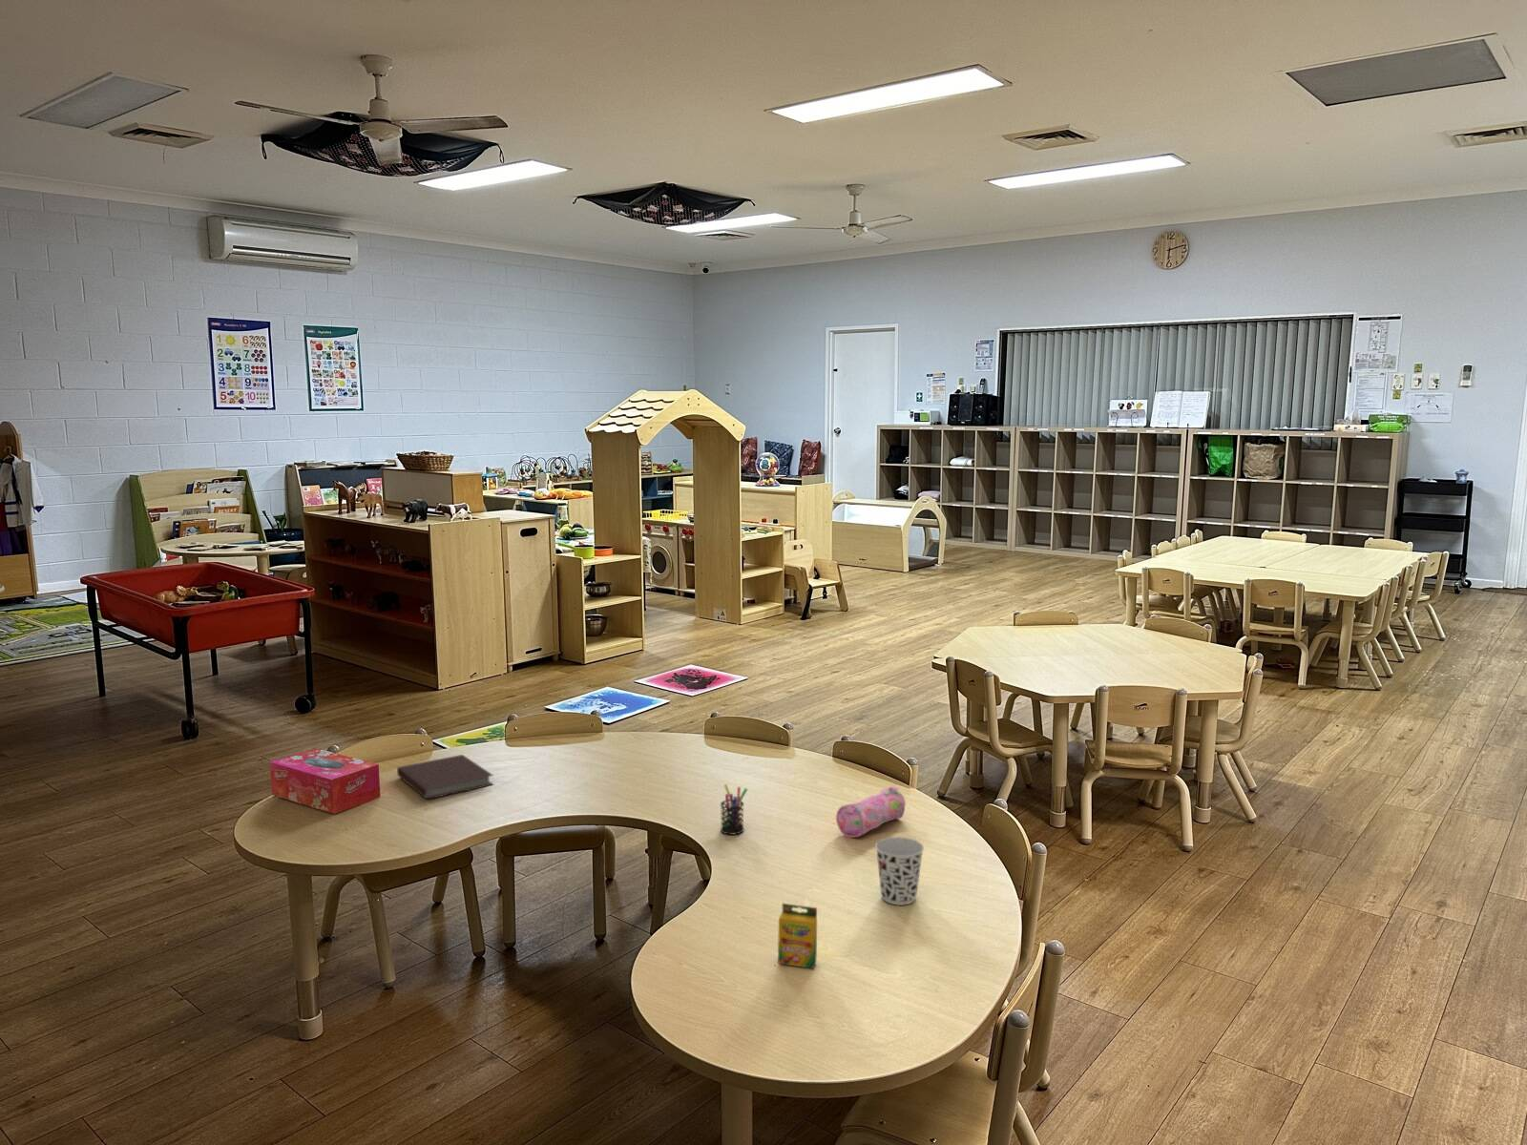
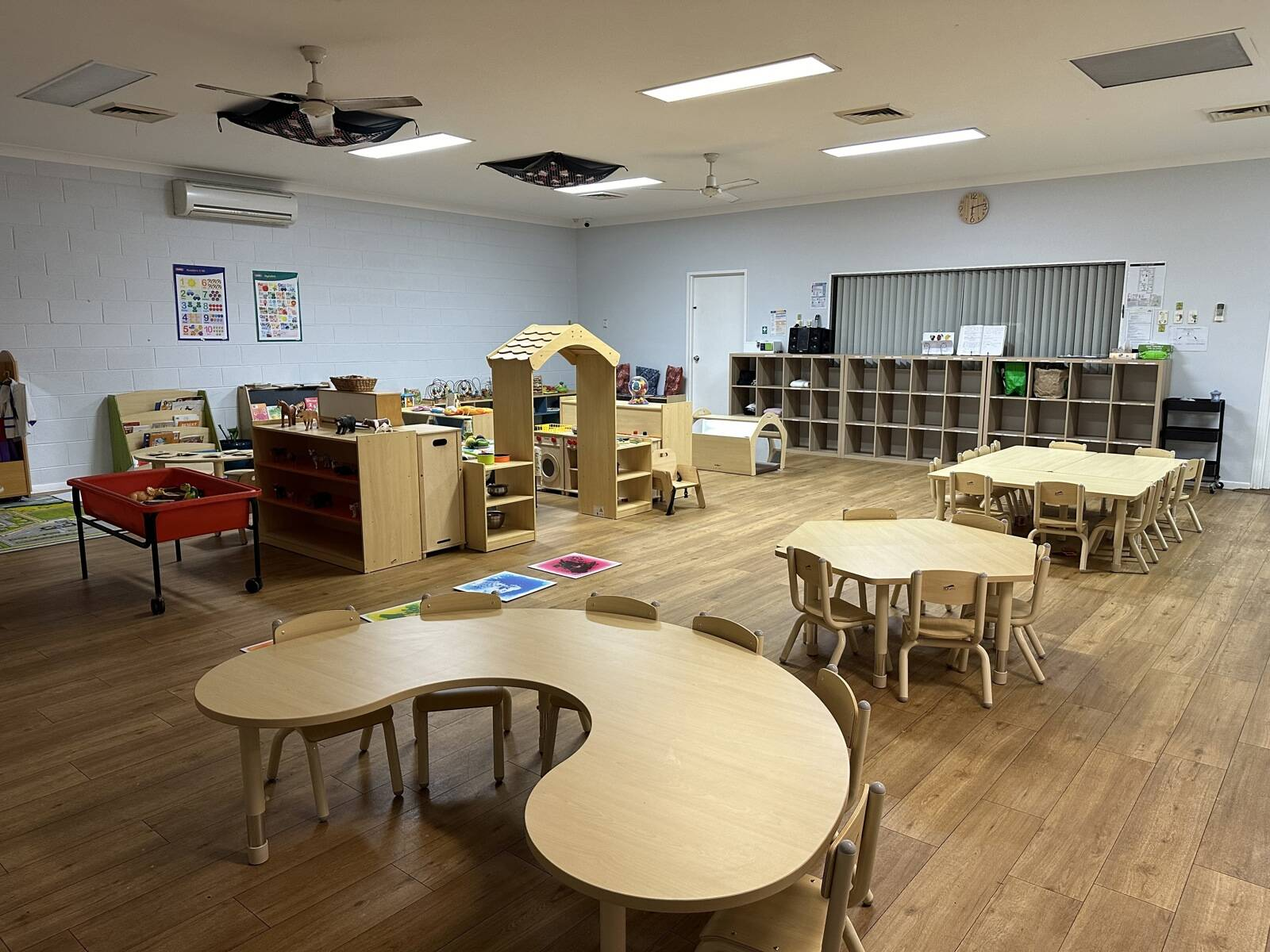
- pencil case [836,785,907,838]
- notebook [396,754,495,800]
- cup [874,836,925,907]
- pen holder [719,783,748,836]
- tissue box [269,748,382,815]
- crayon box [777,902,818,969]
